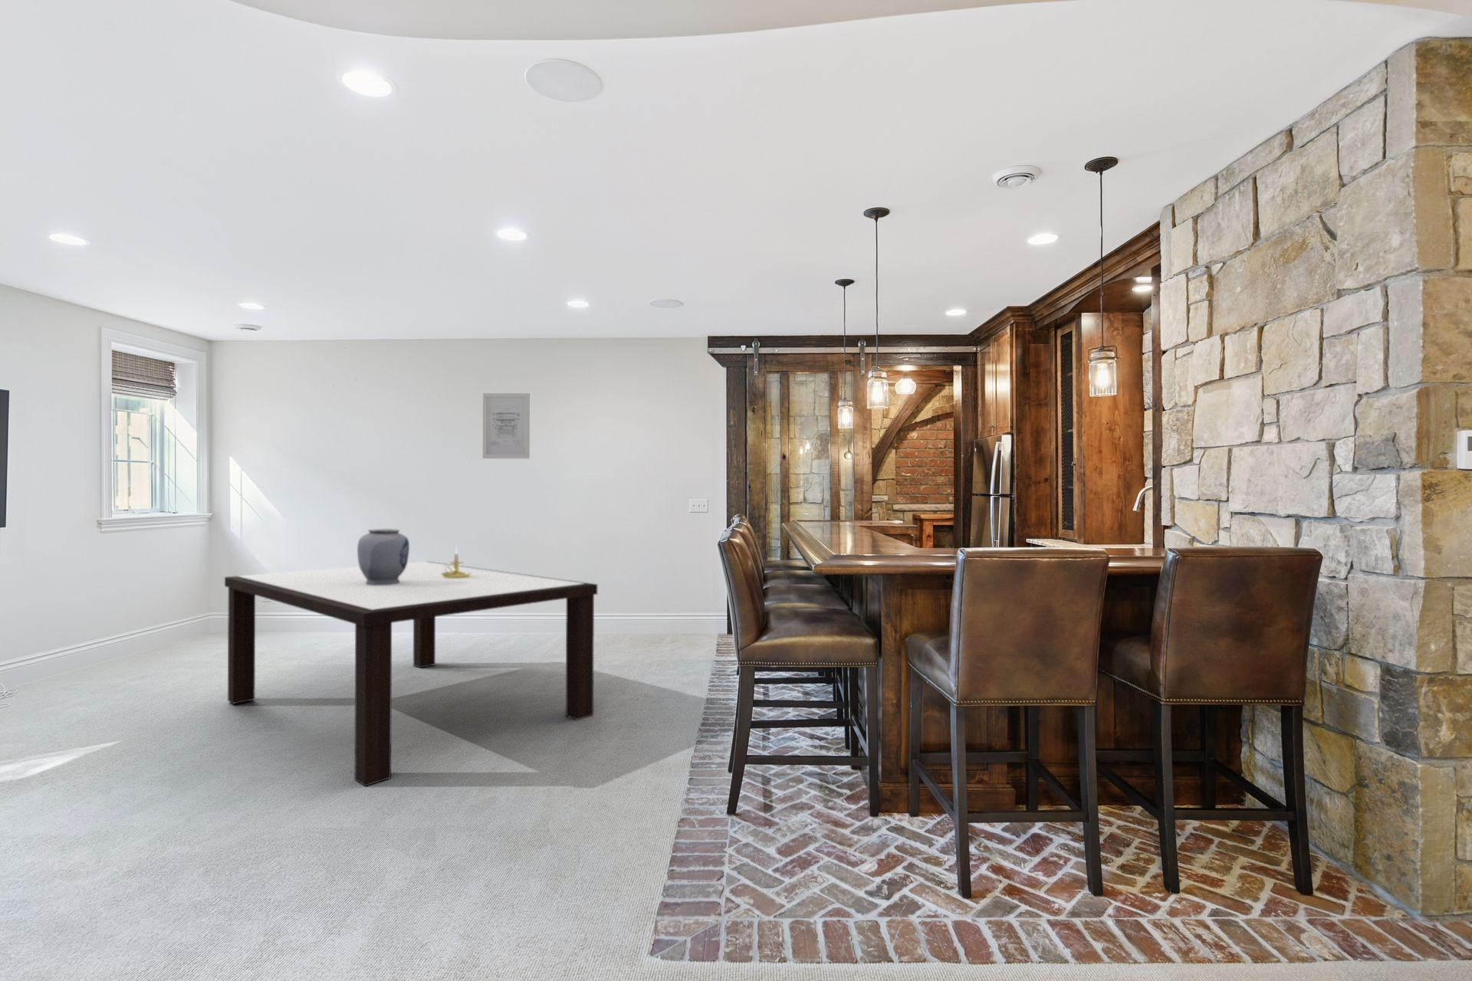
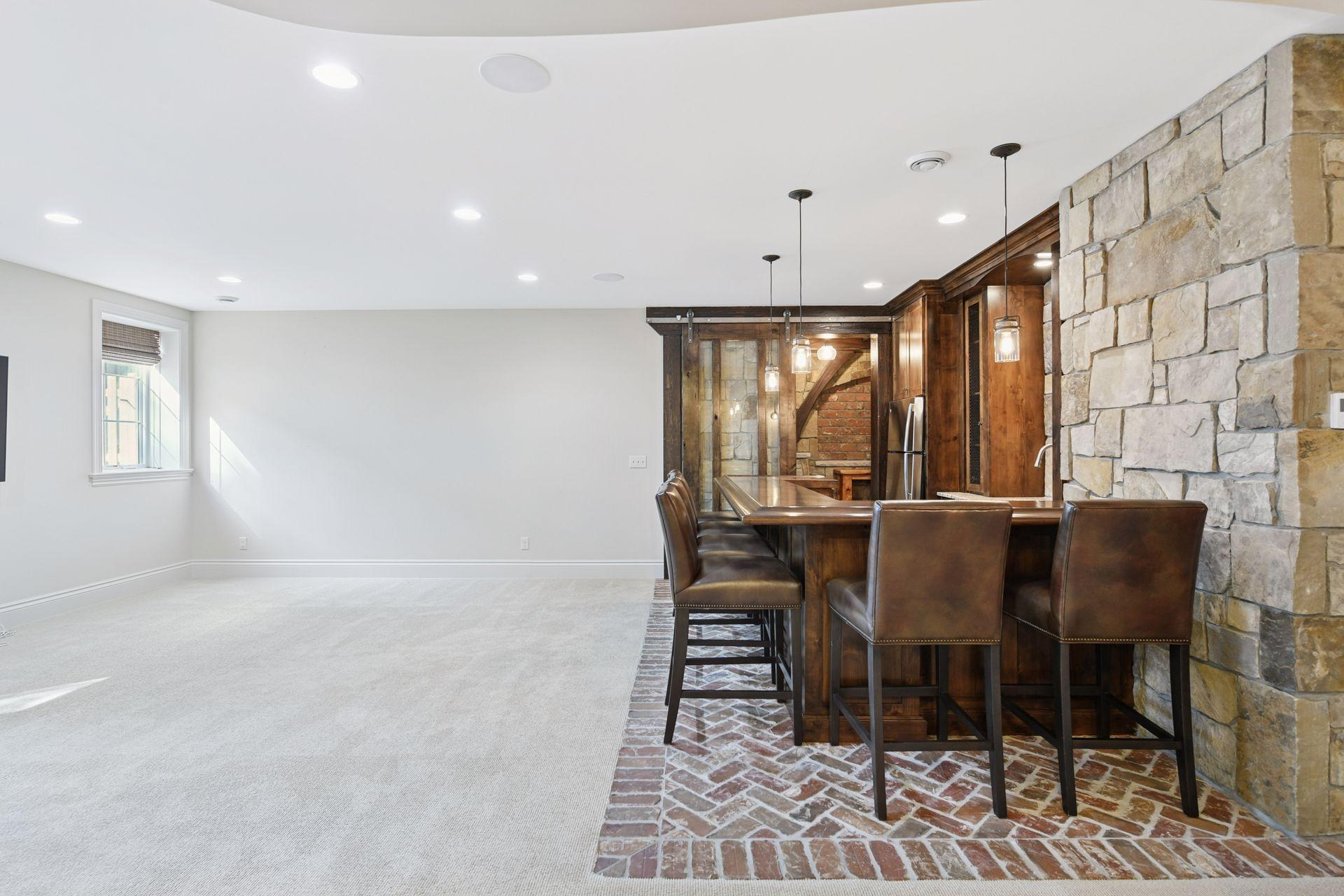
- dining table [223,561,598,787]
- vase [356,528,410,585]
- wall art [482,392,530,459]
- candle holder [441,545,471,578]
